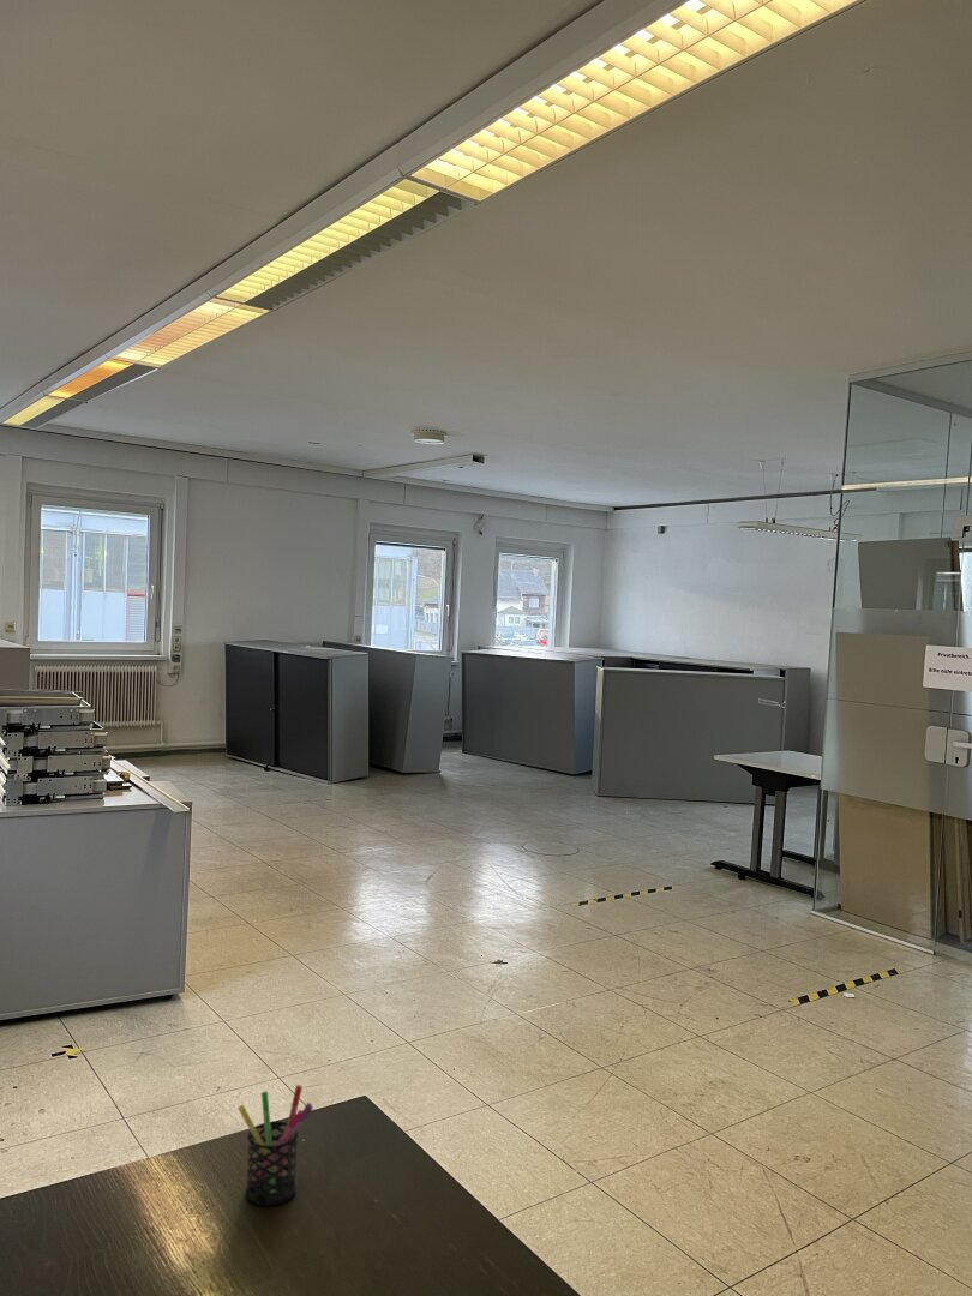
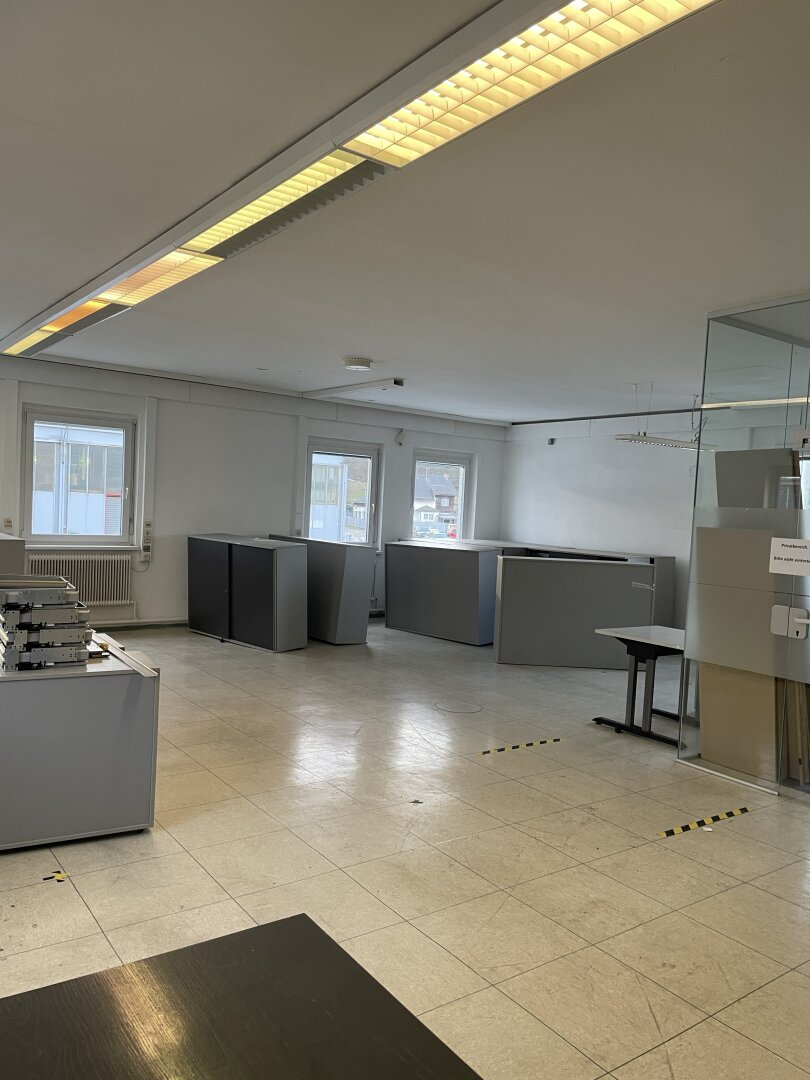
- pen holder [236,1084,314,1207]
